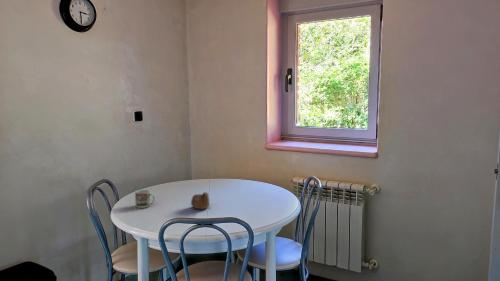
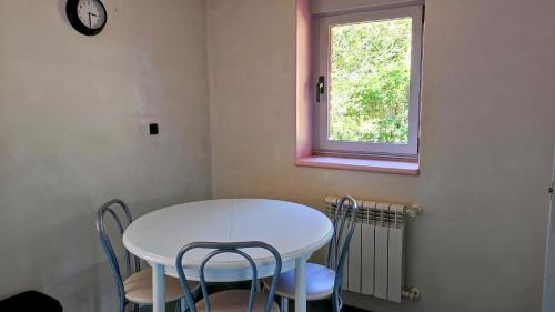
- cup [190,191,211,210]
- cup [134,189,155,209]
